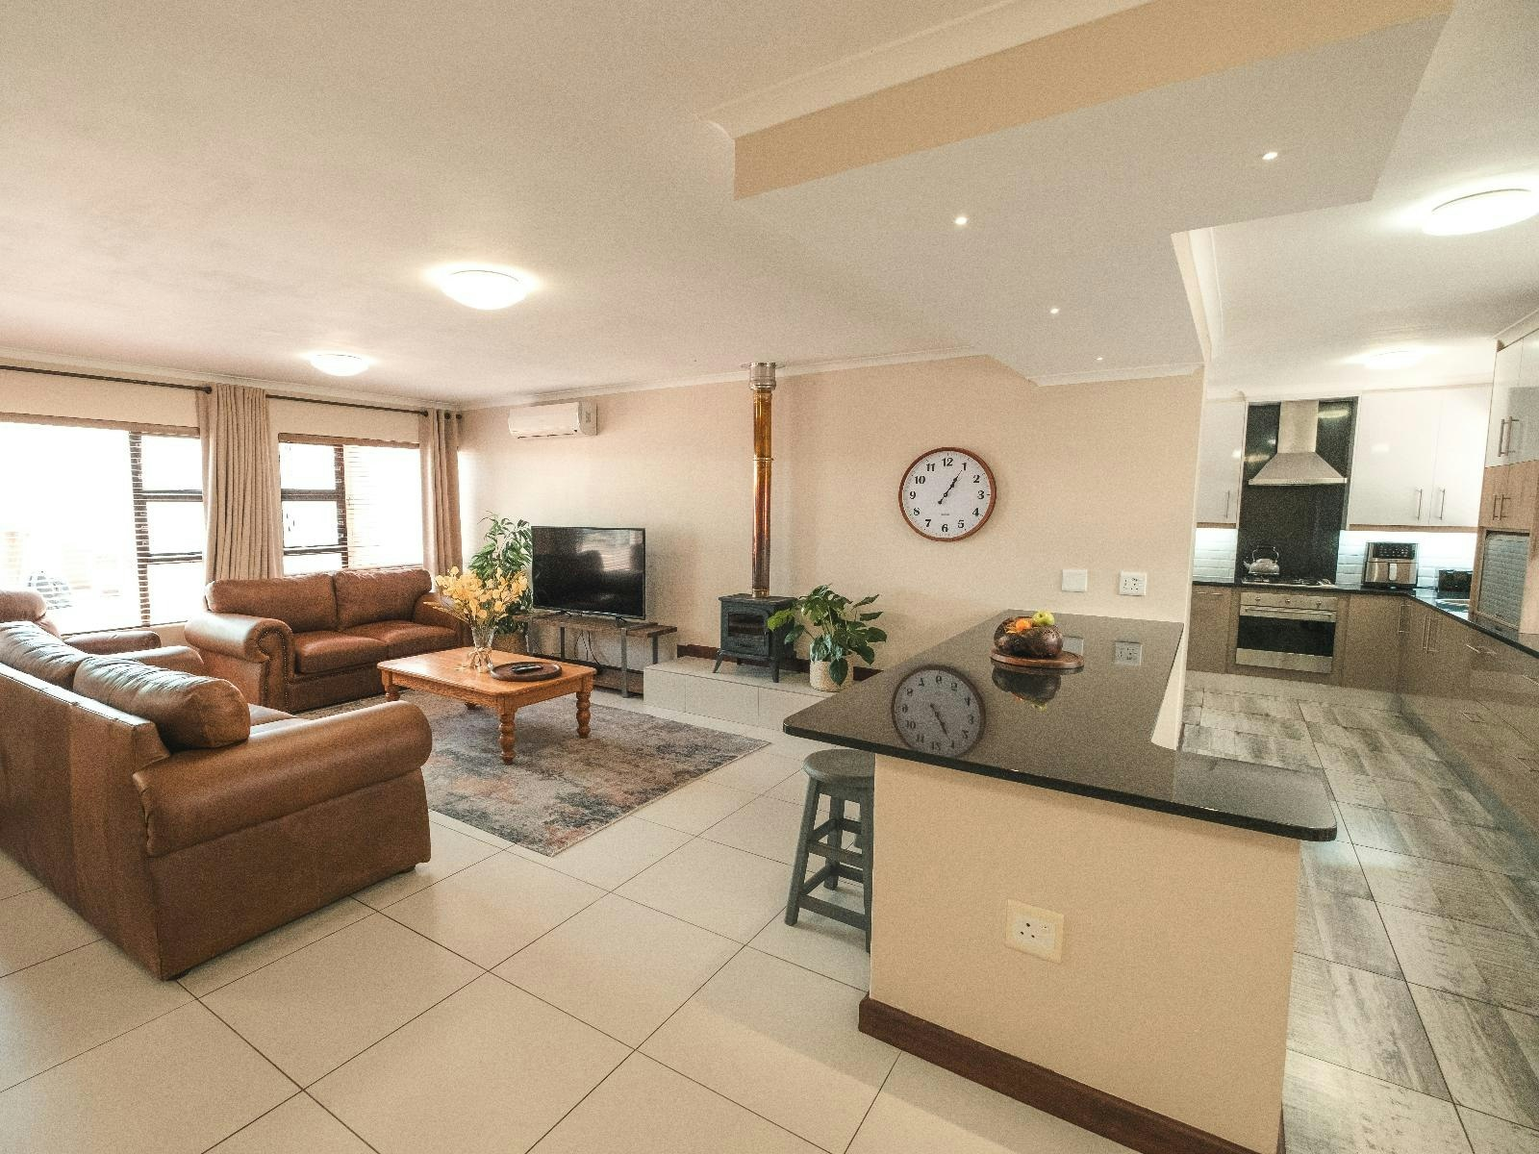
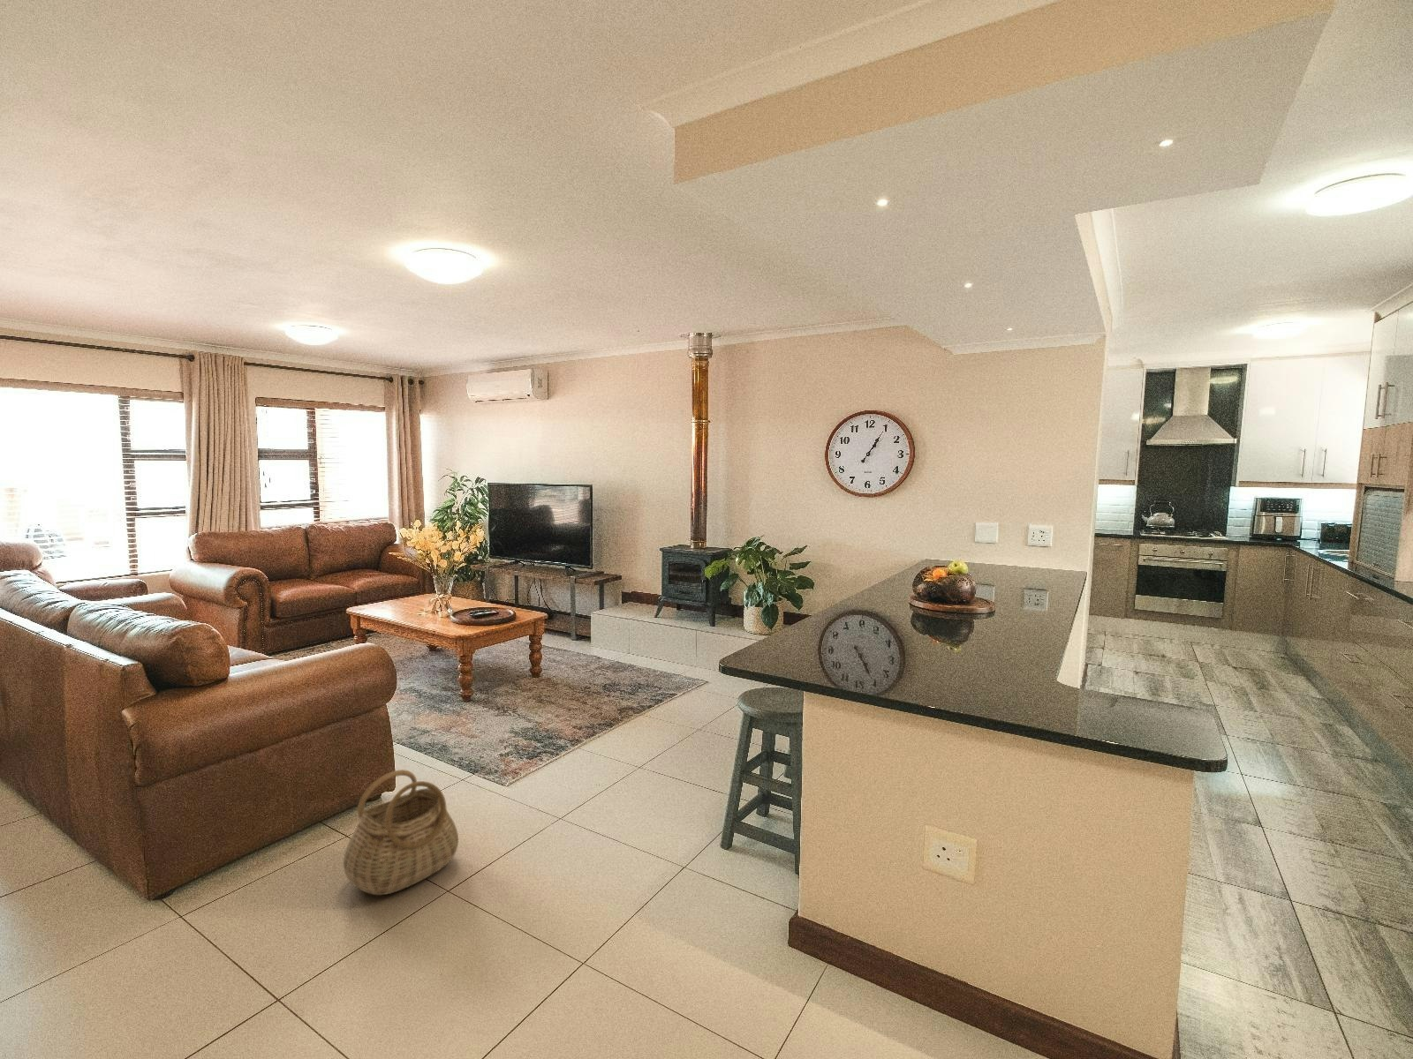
+ basket [343,769,460,895]
